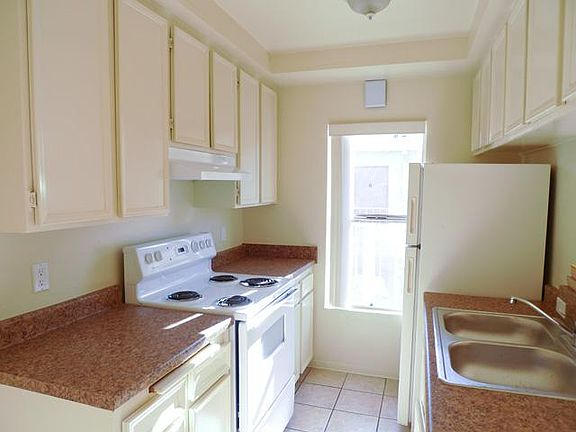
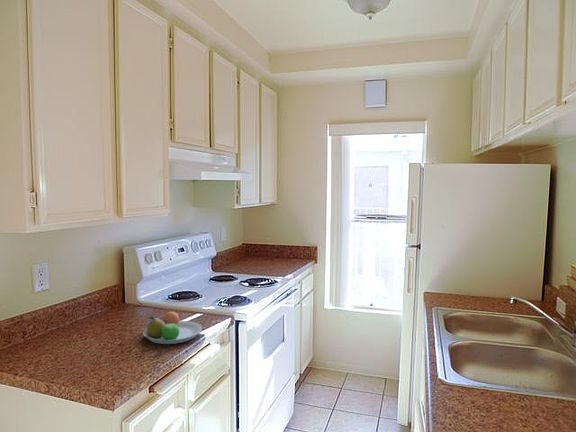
+ fruit bowl [142,310,203,345]
